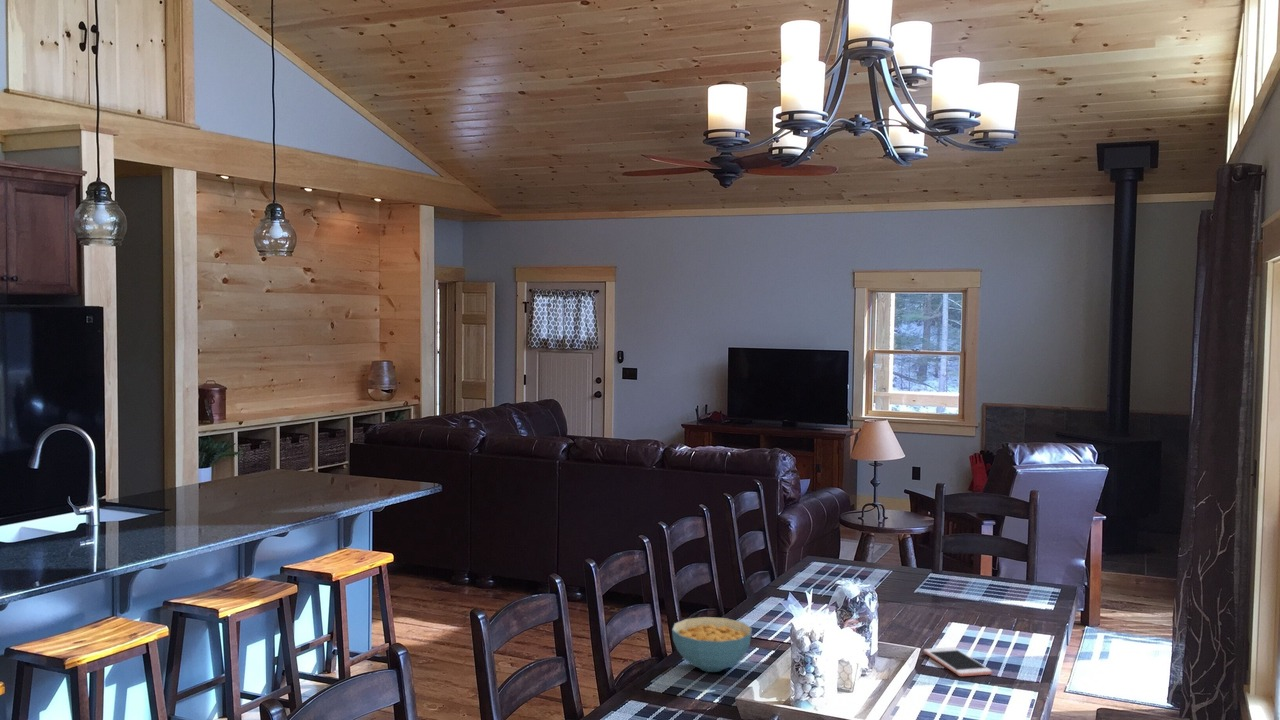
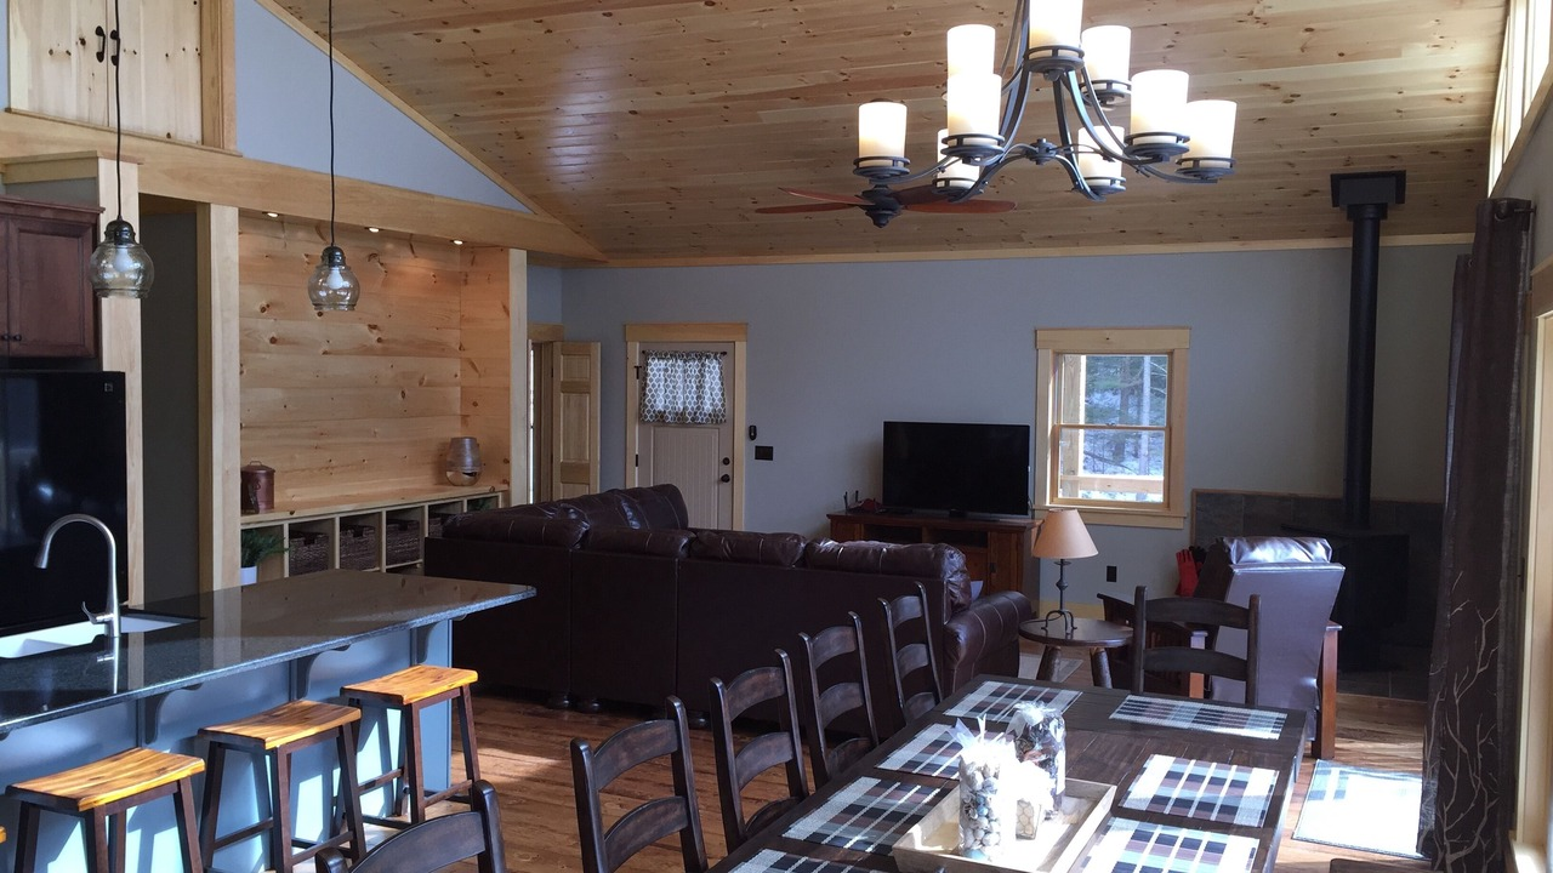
- cell phone [923,646,993,677]
- cereal bowl [671,616,753,673]
